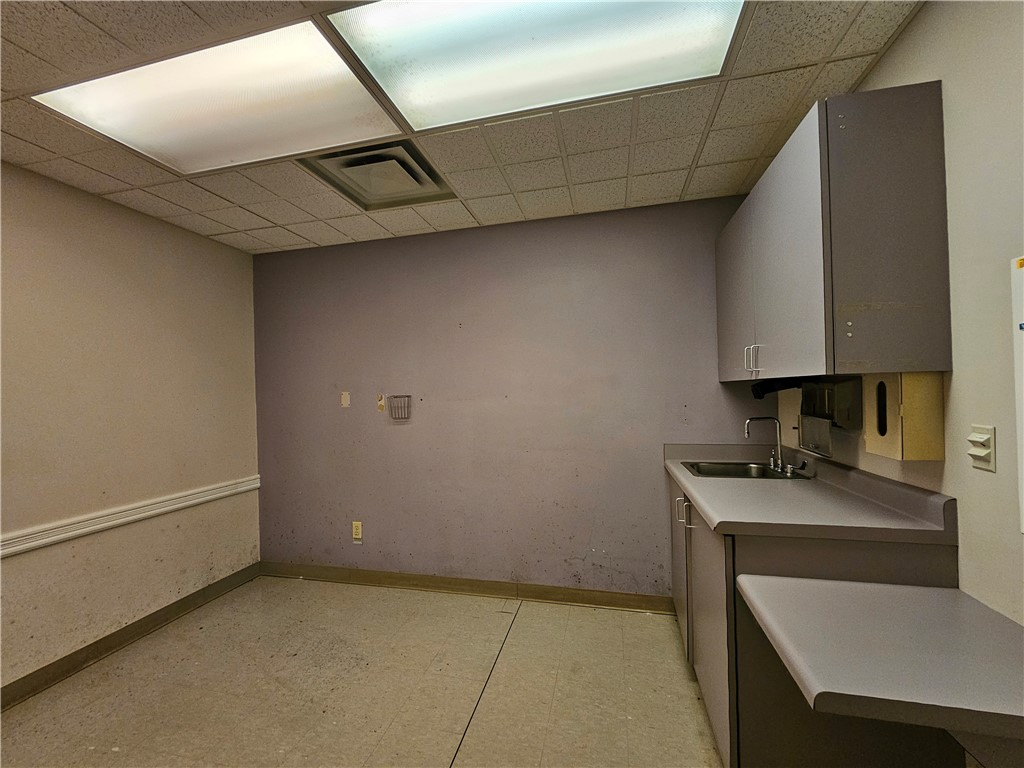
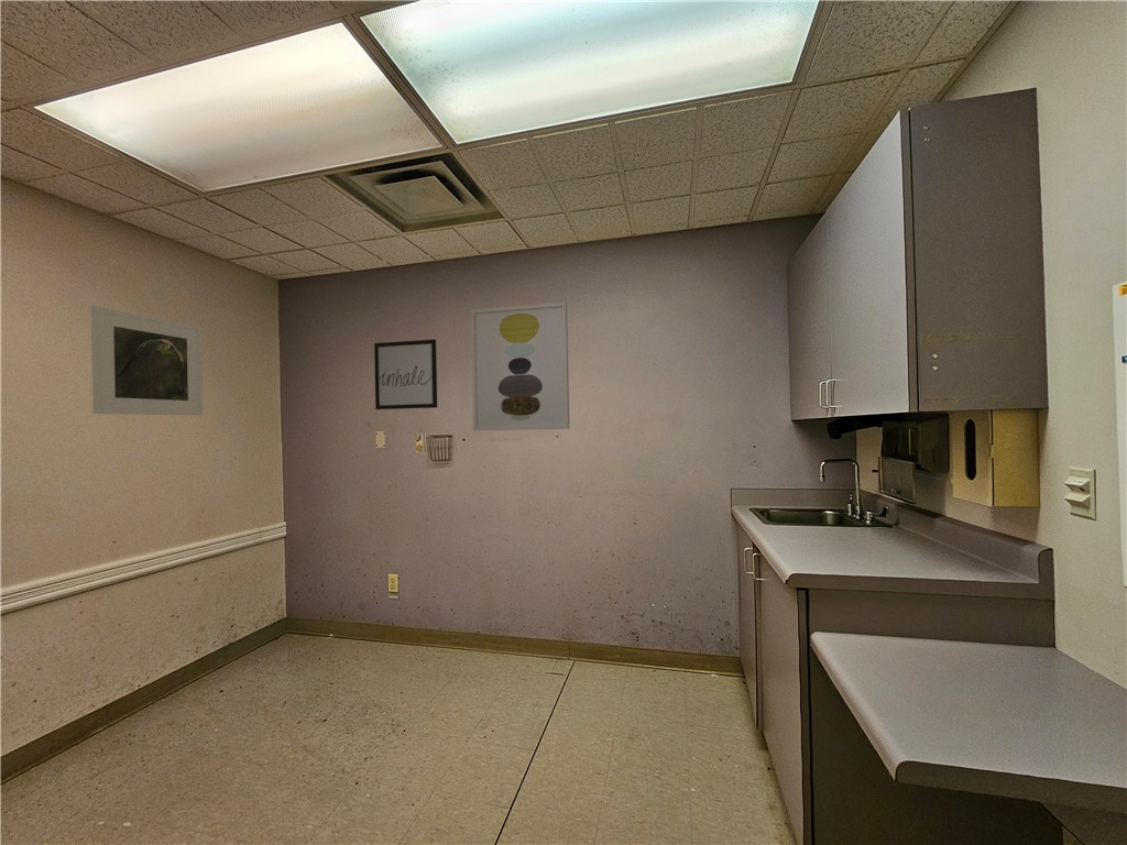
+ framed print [90,305,204,416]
+ wall art [373,338,438,410]
+ wall art [470,301,571,431]
